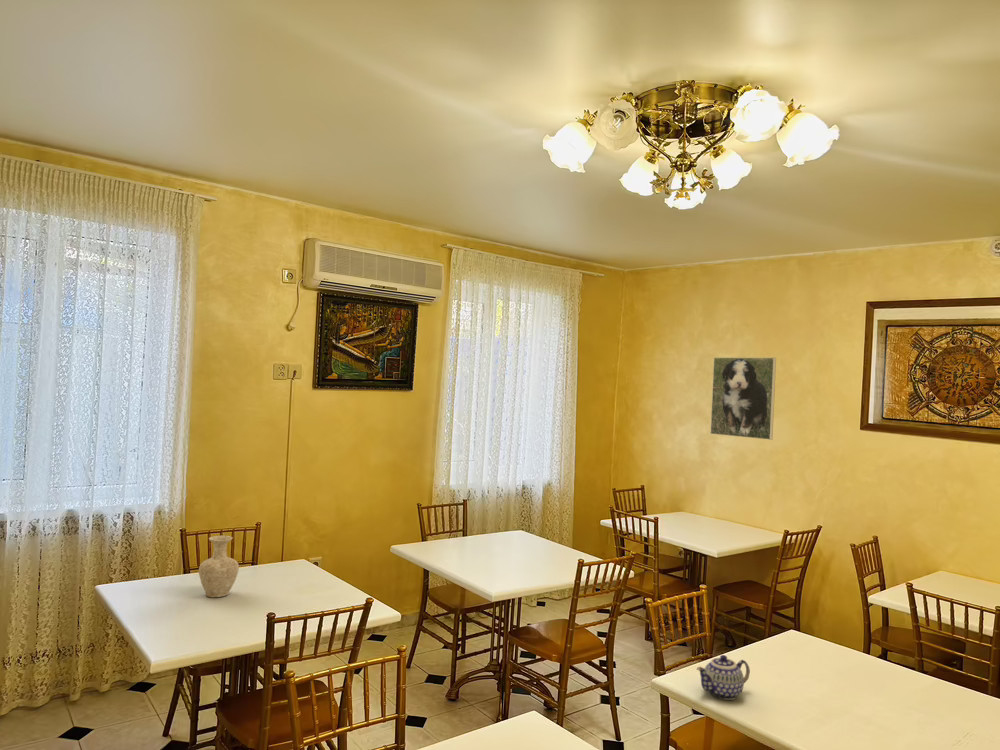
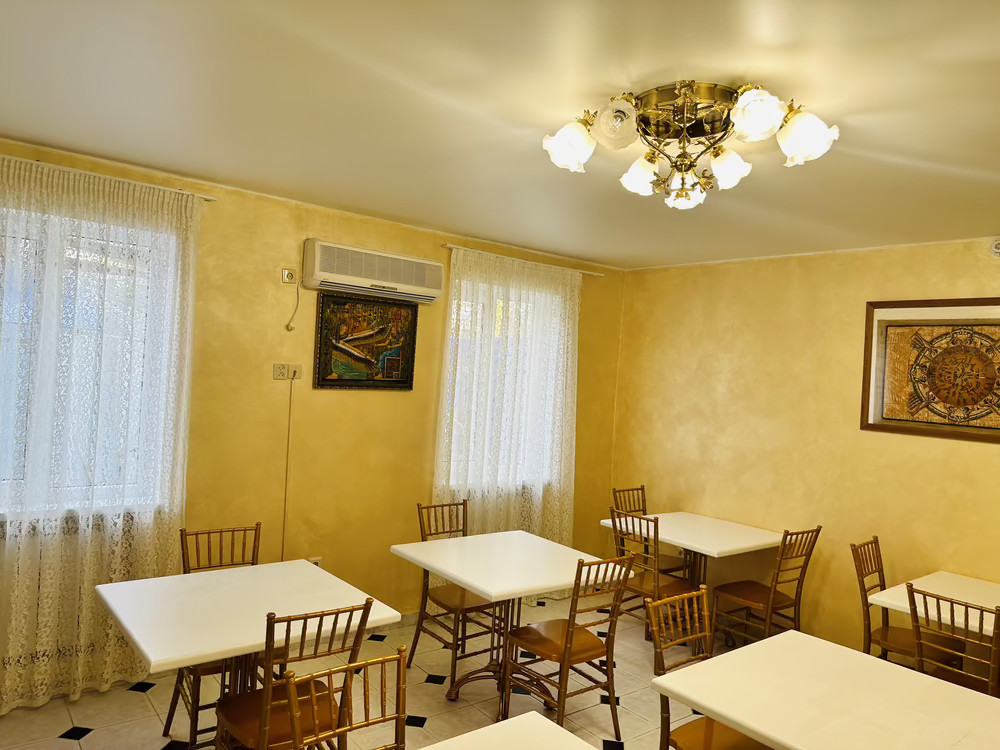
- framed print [709,356,777,441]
- vase [198,535,240,598]
- teapot [696,654,751,701]
